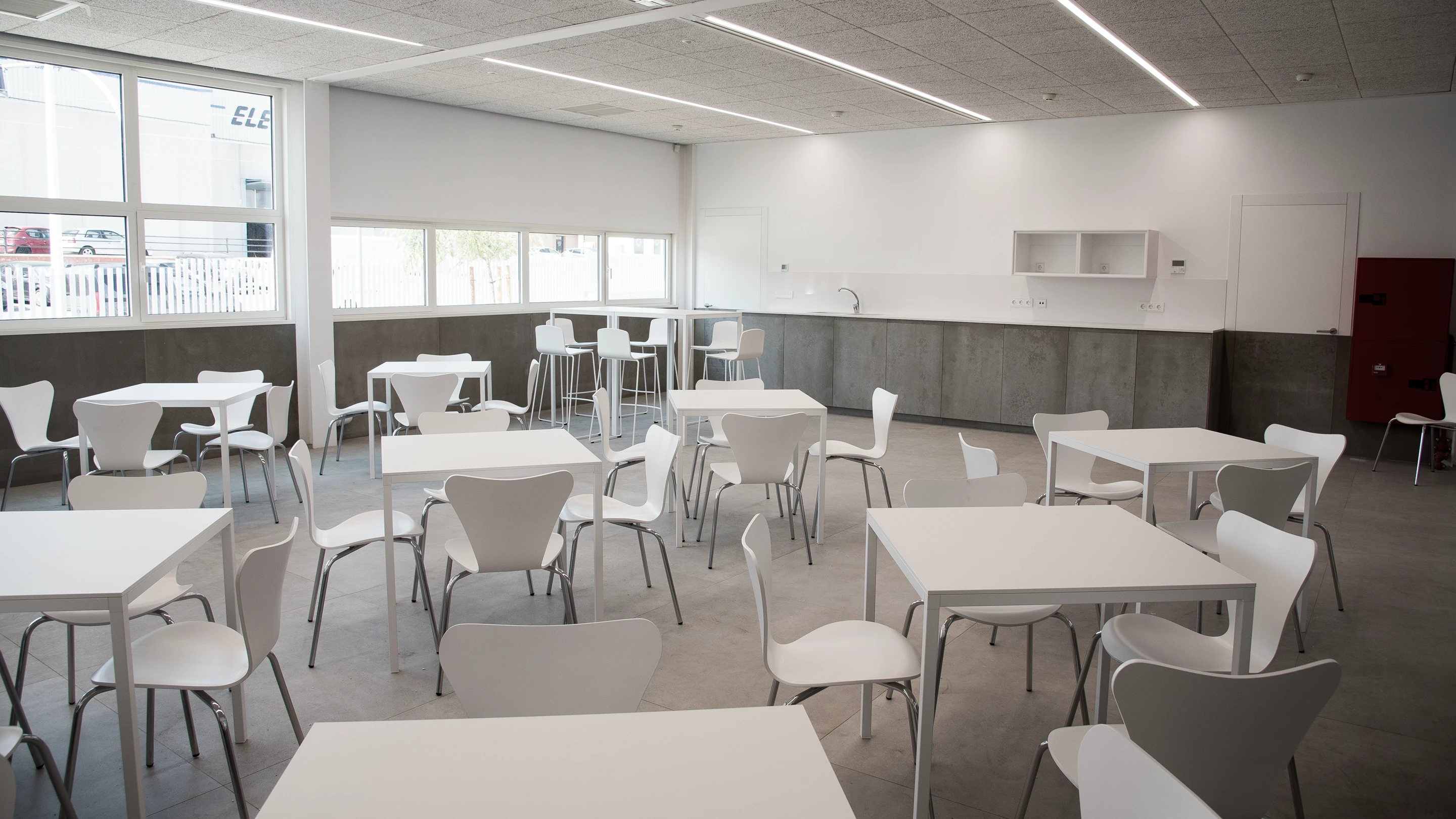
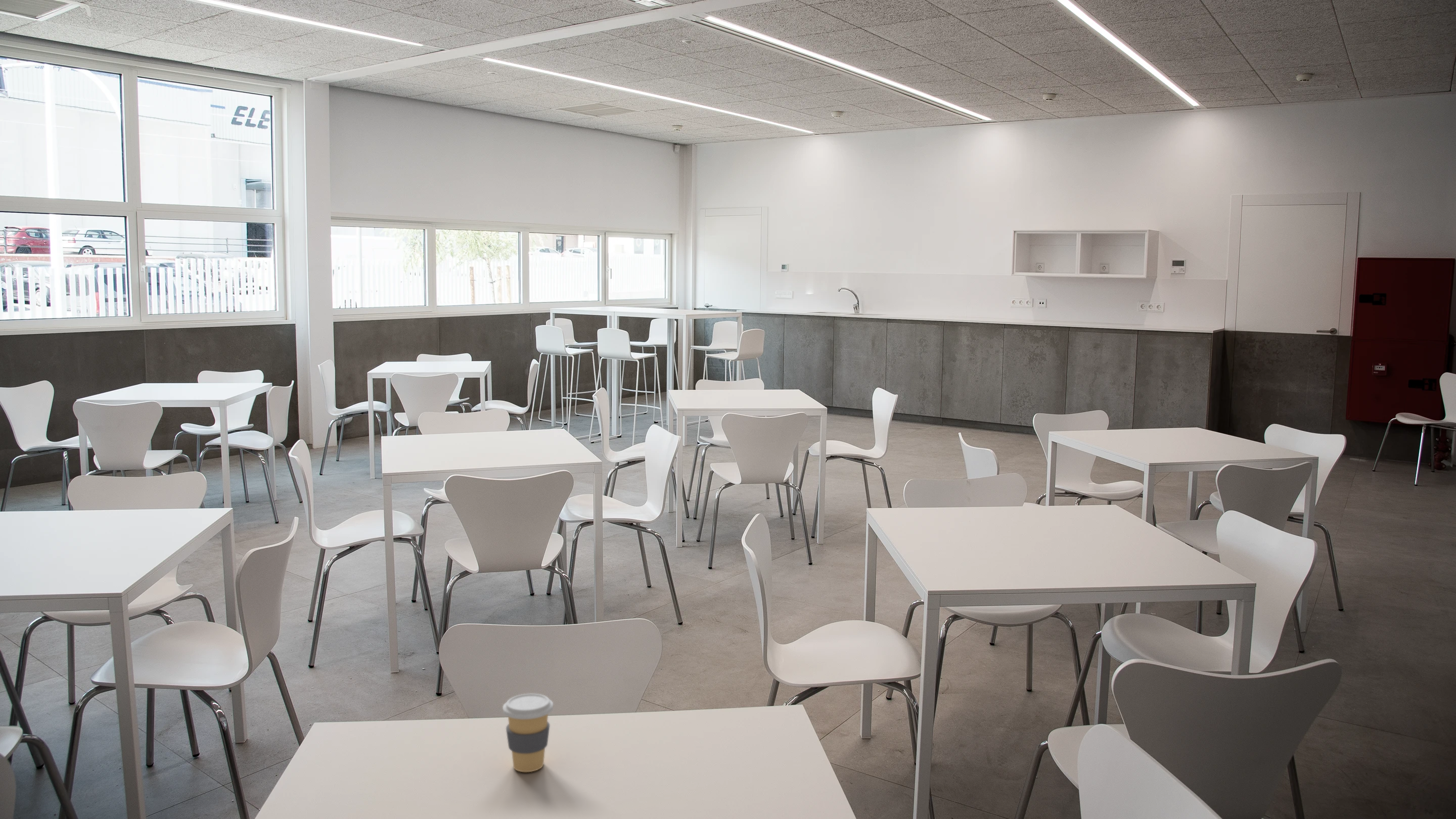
+ coffee cup [502,693,554,772]
